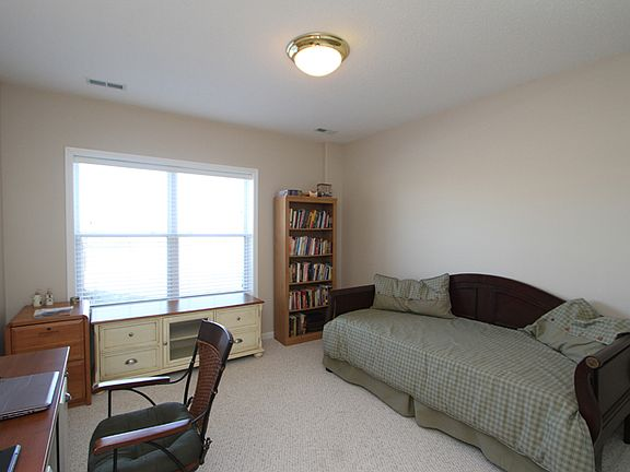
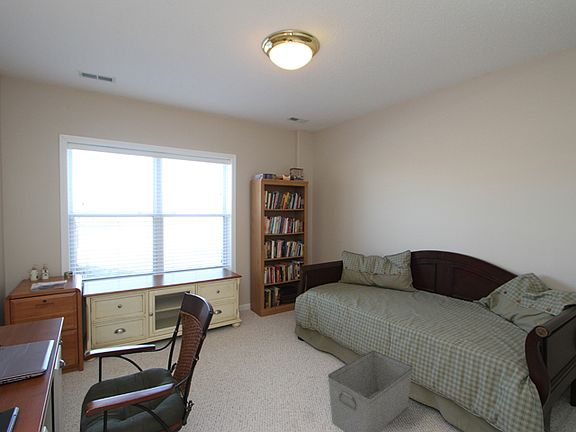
+ storage bin [327,350,414,432]
